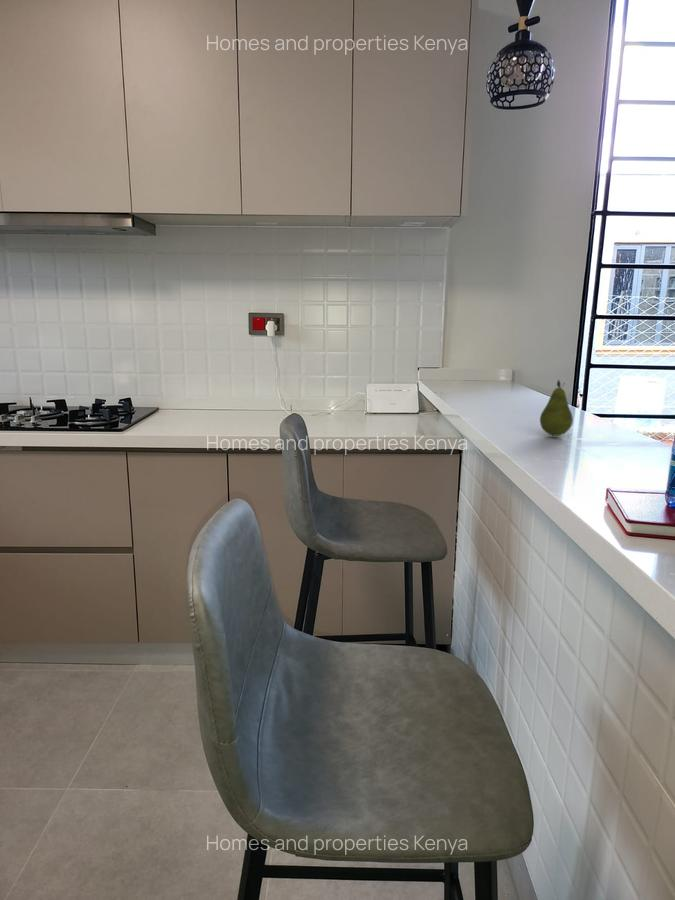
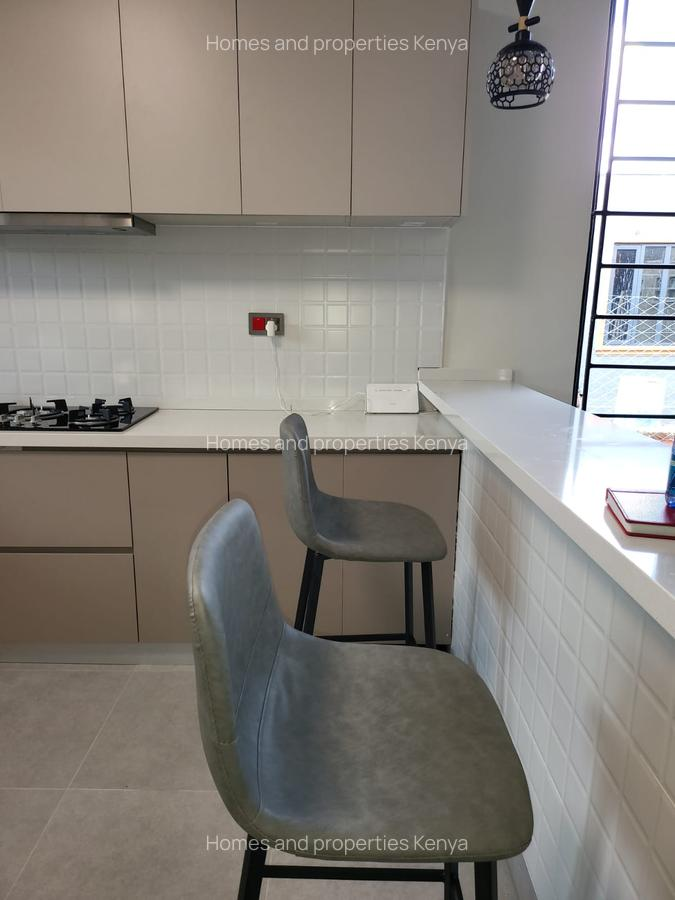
- fruit [539,378,574,437]
